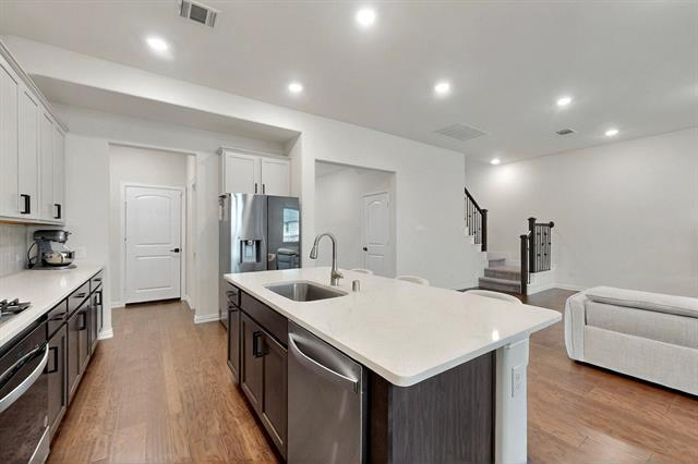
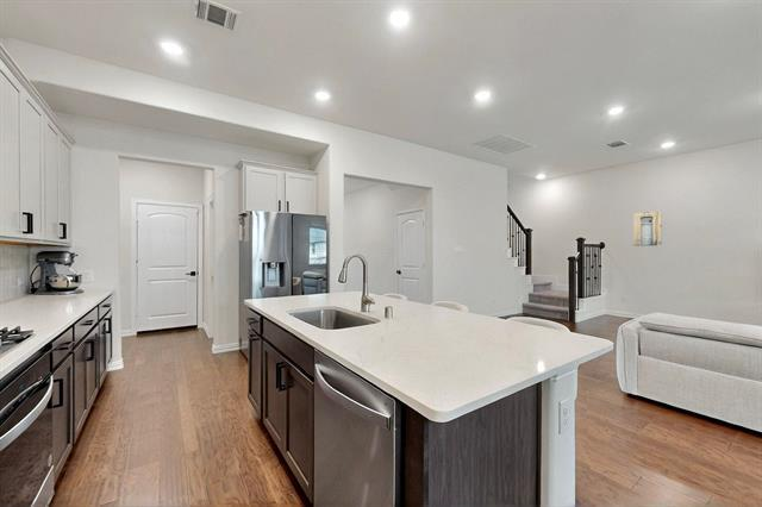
+ wall art [632,211,663,248]
